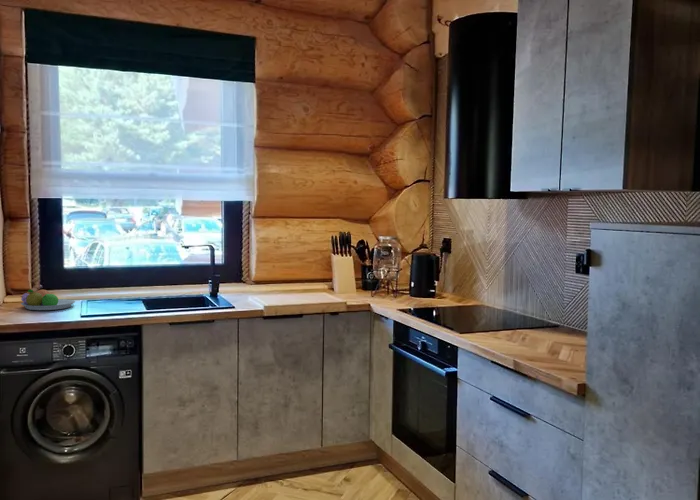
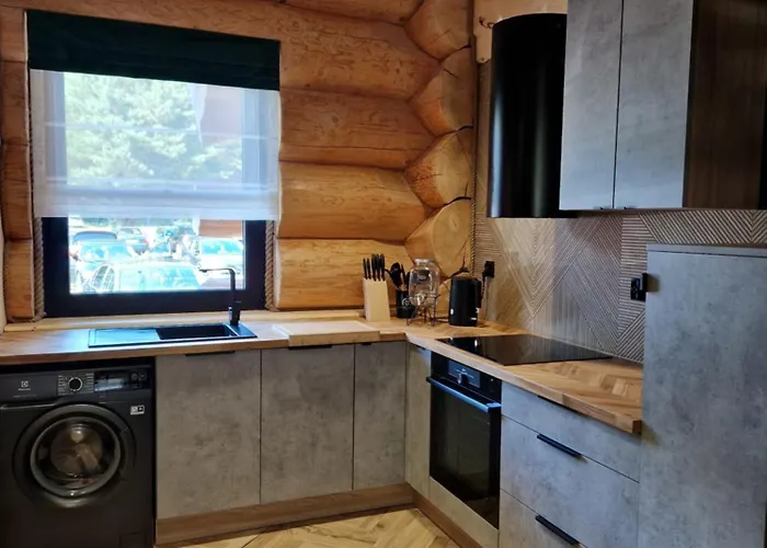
- fruit bowl [19,288,76,311]
